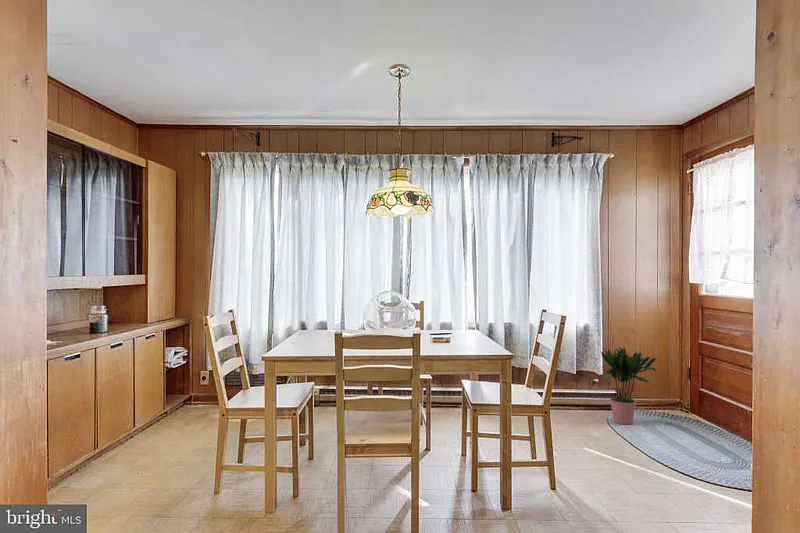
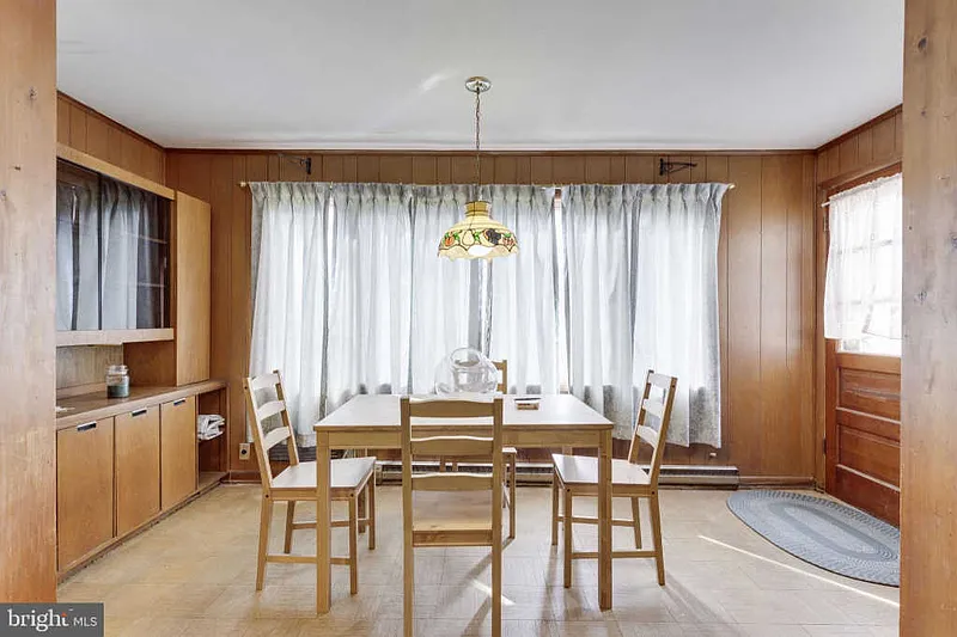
- potted plant [600,346,658,425]
